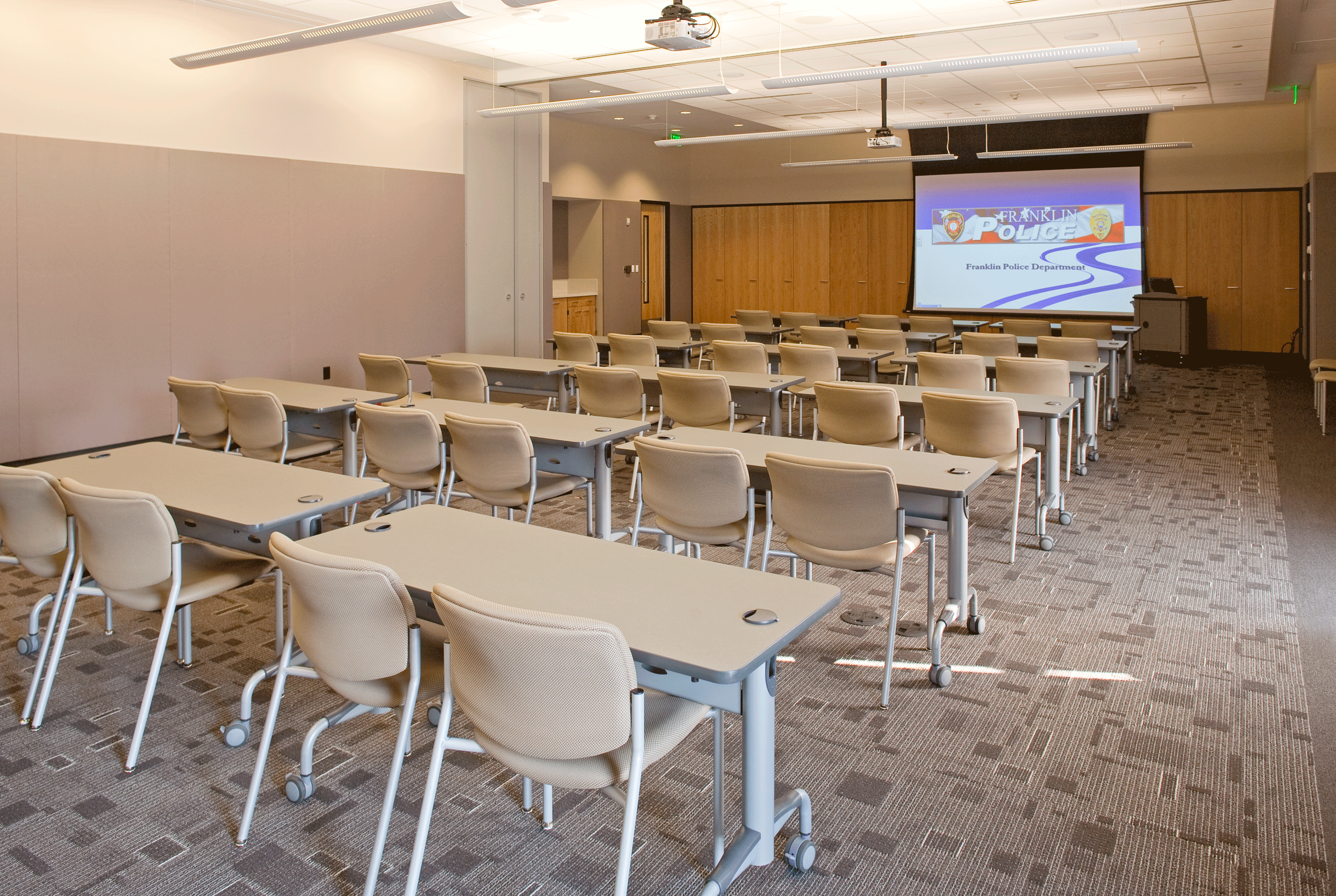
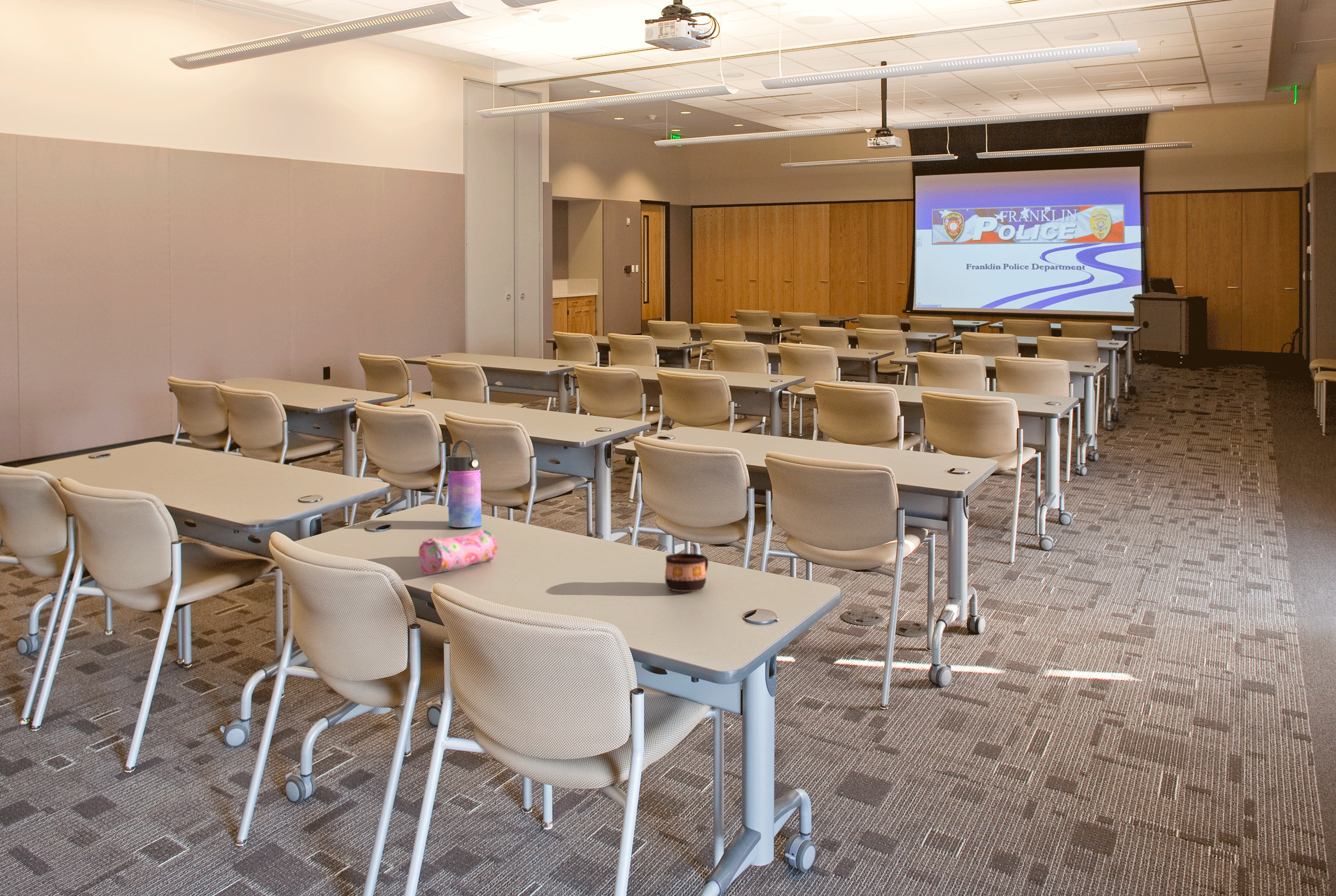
+ water bottle [447,440,482,528]
+ cup [665,553,709,593]
+ pencil case [418,528,498,575]
